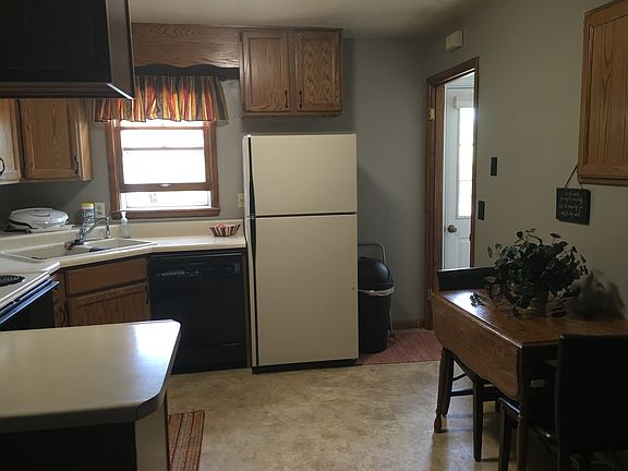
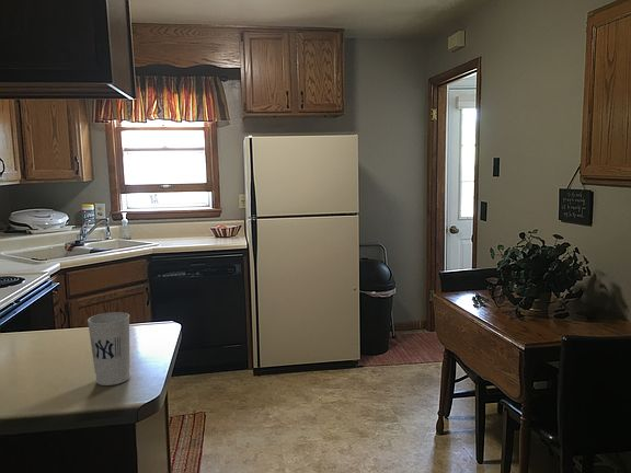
+ cup [87,311,130,387]
